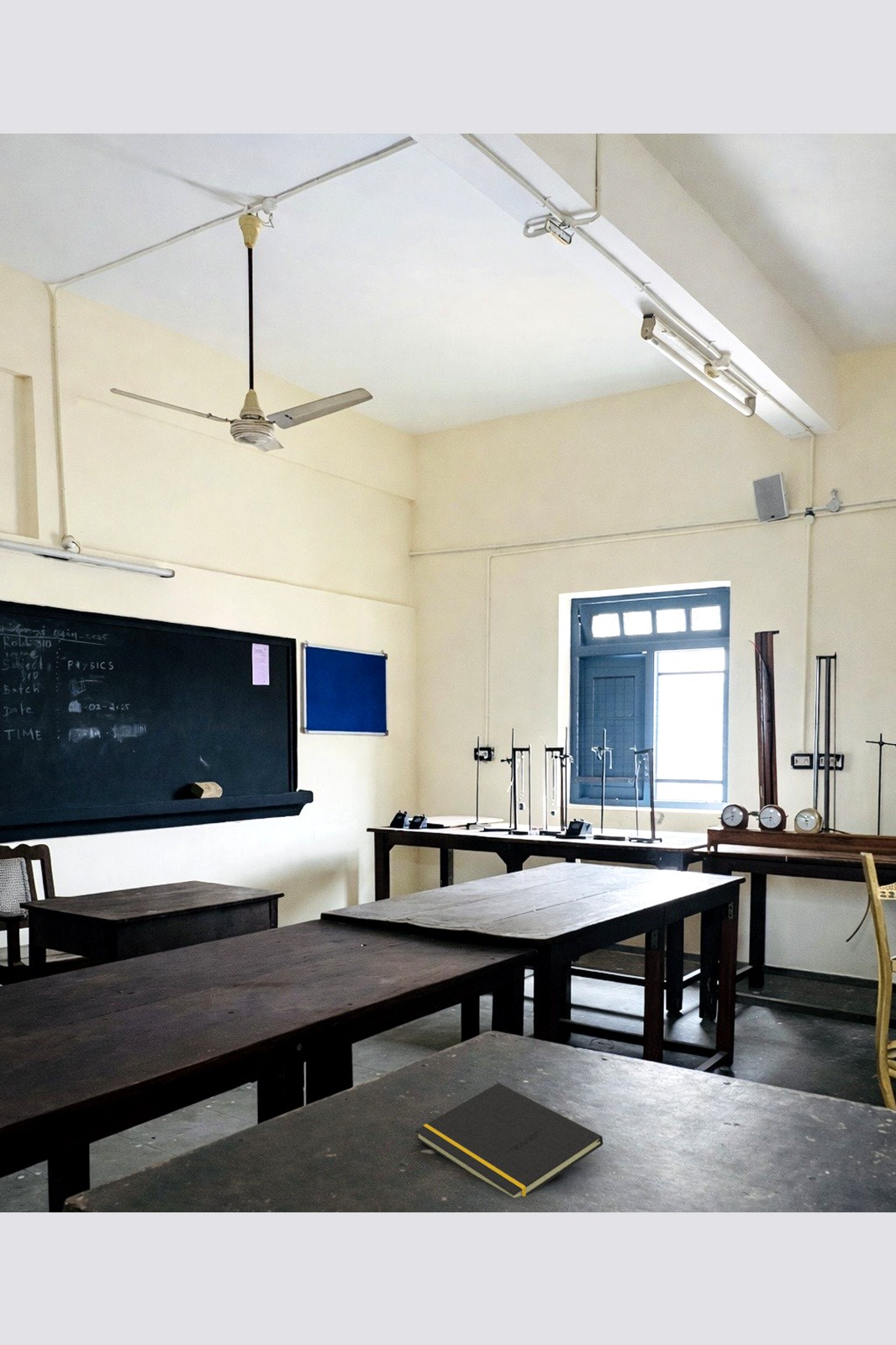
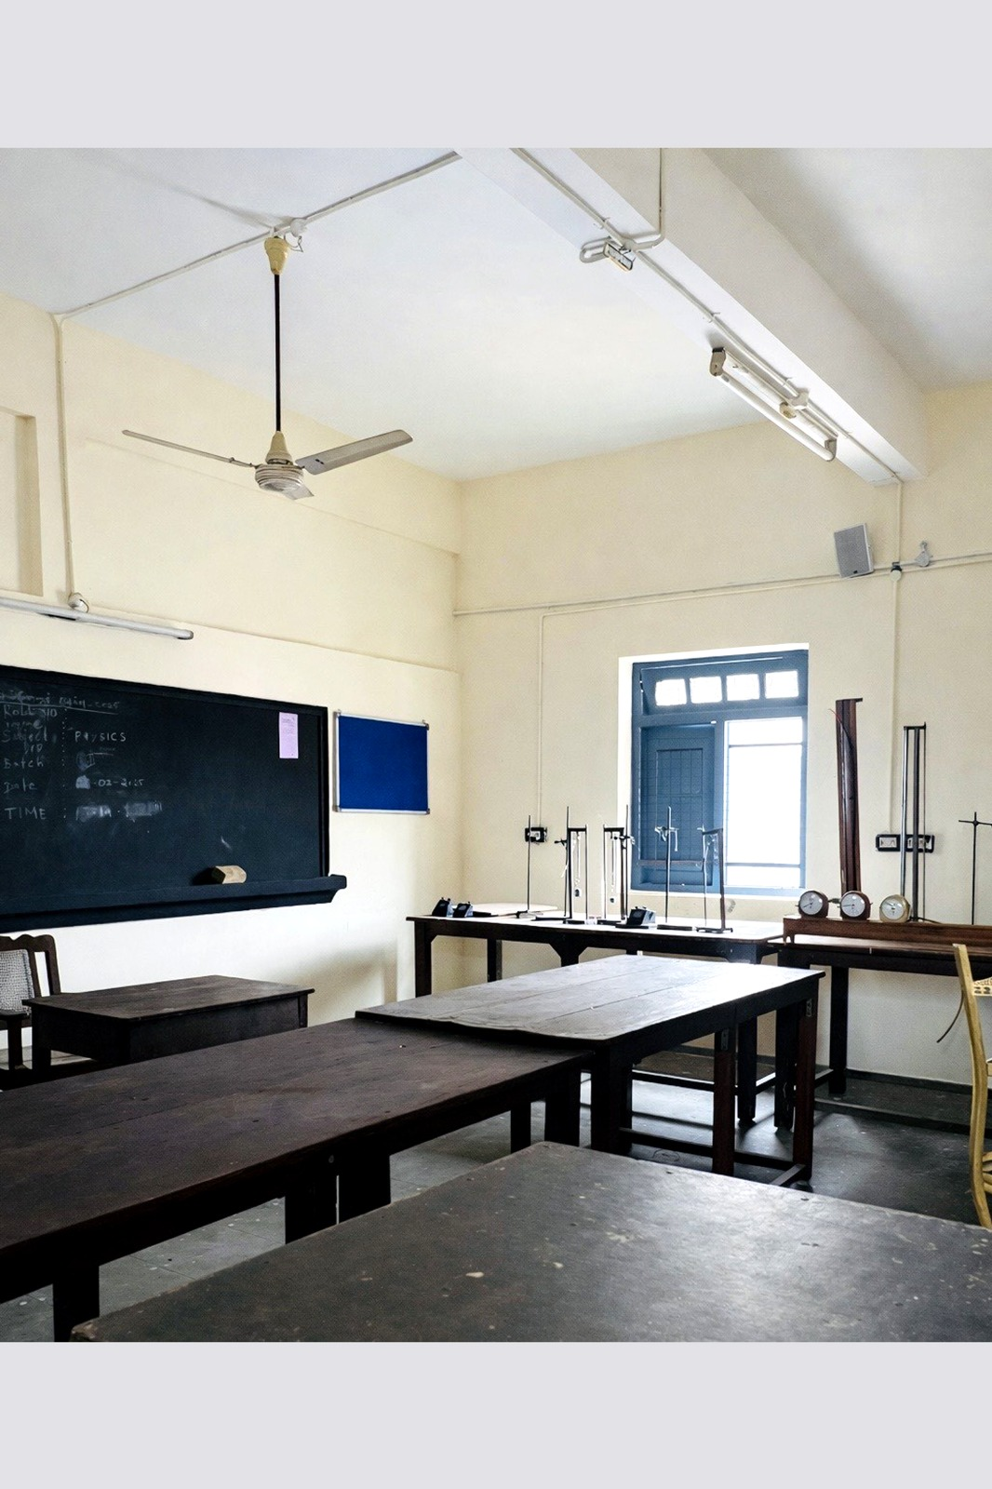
- notepad [414,1082,603,1199]
